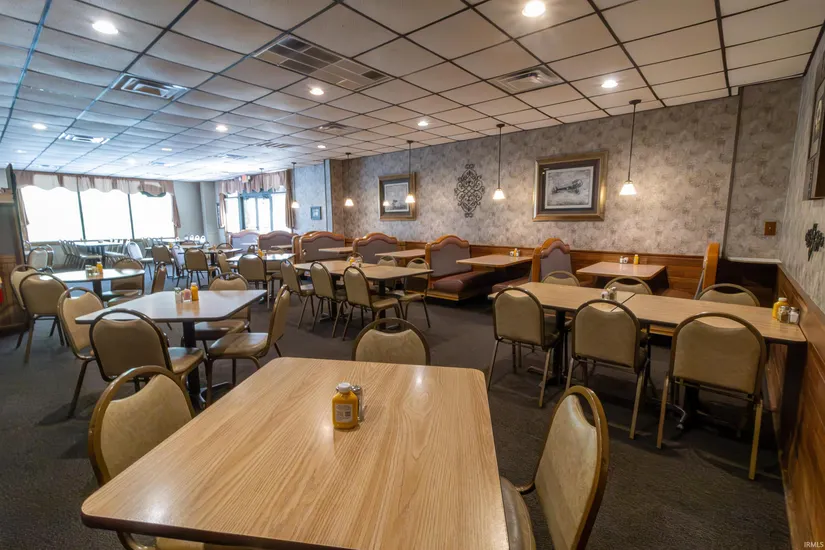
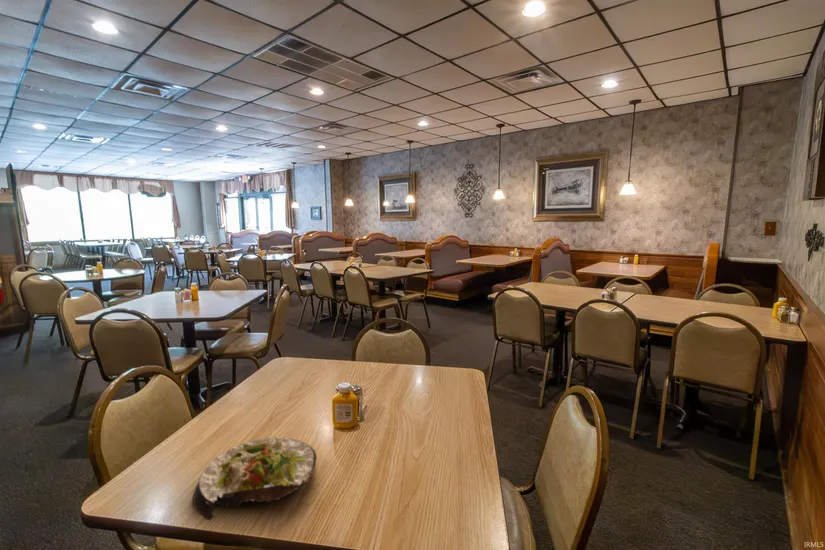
+ salad plate [192,436,318,521]
